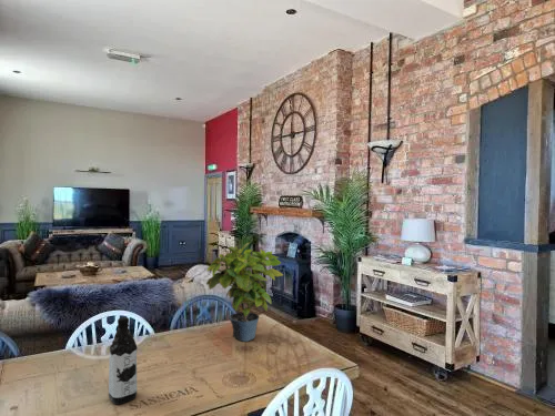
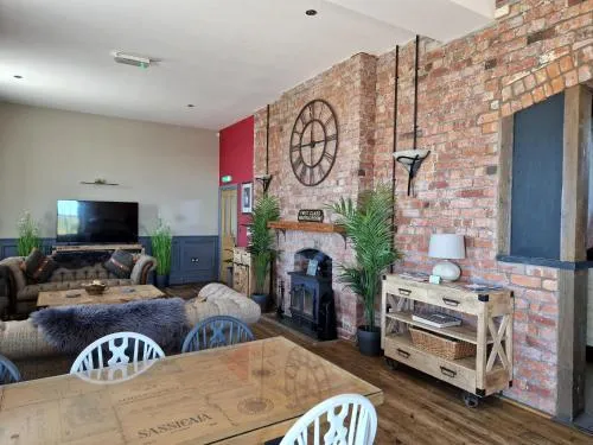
- water bottle [108,316,138,405]
- potted plant [205,241,284,343]
